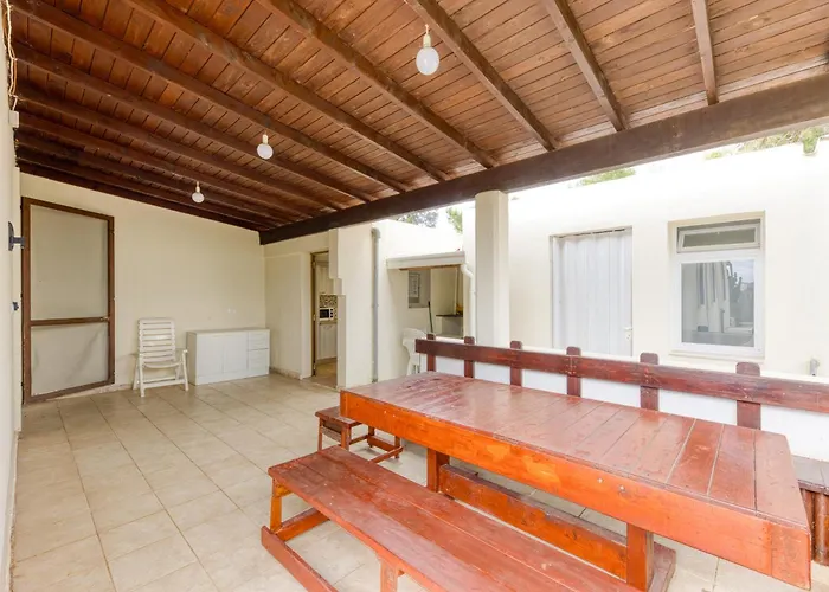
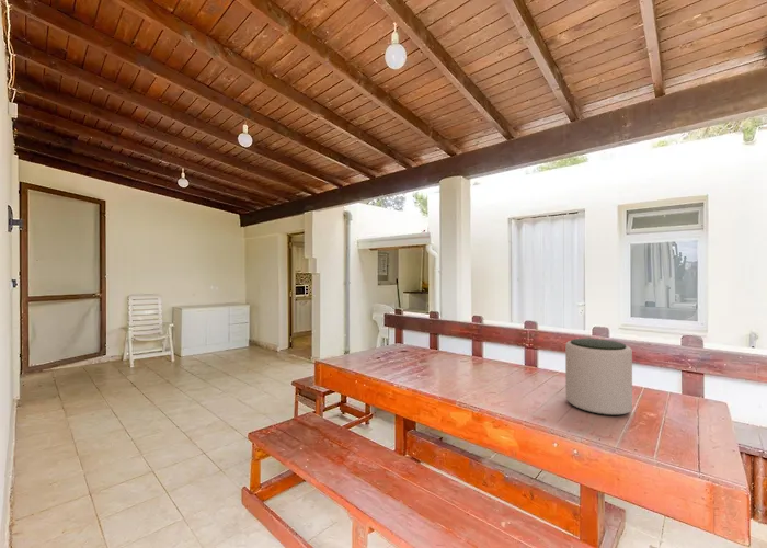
+ plant pot [564,338,633,416]
